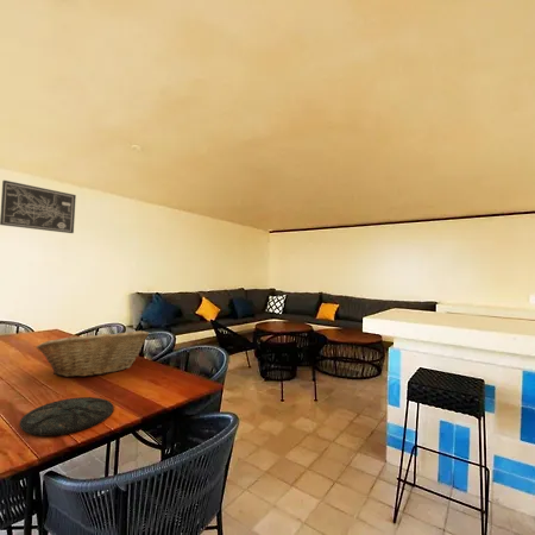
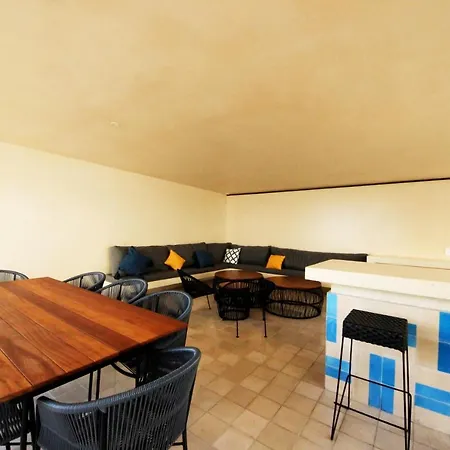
- plate [19,396,114,438]
- wall art [0,180,77,234]
- fruit basket [36,329,150,378]
